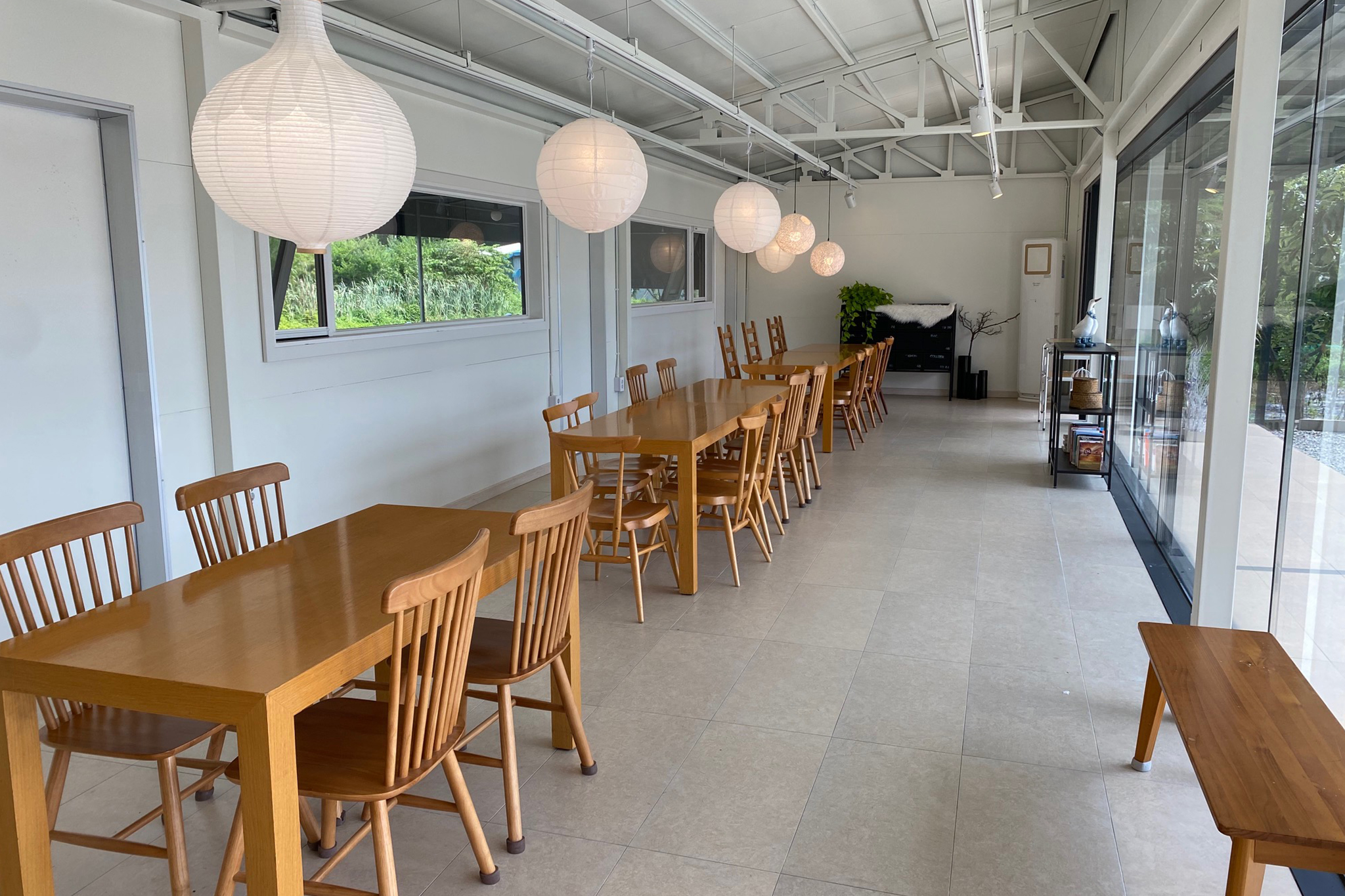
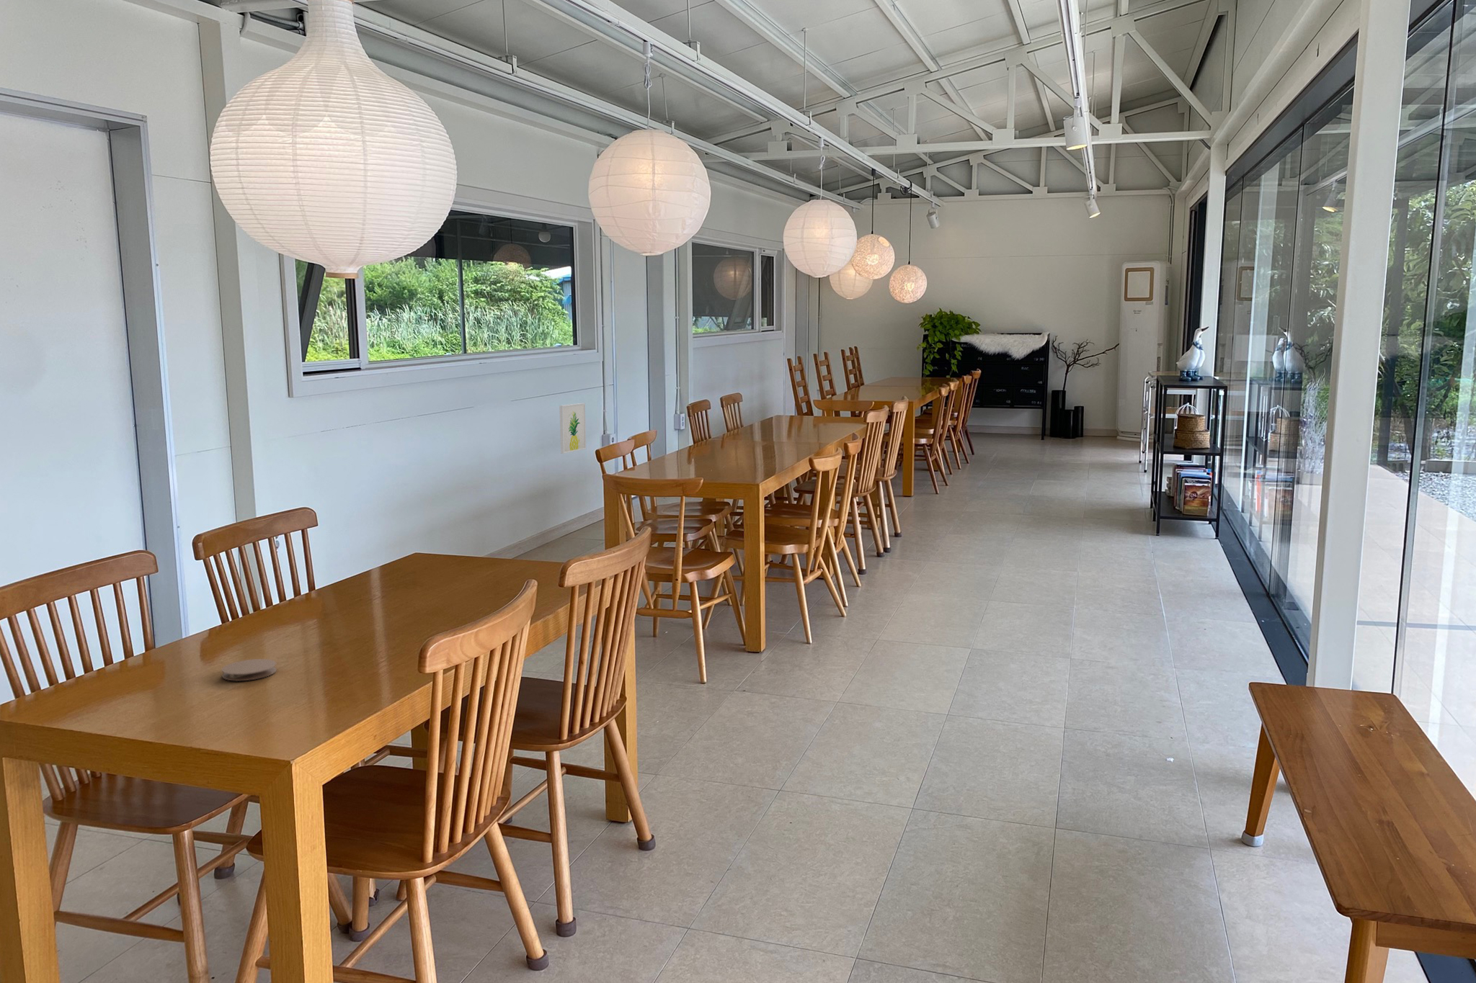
+ coaster [221,658,278,682]
+ wall art [559,403,587,454]
